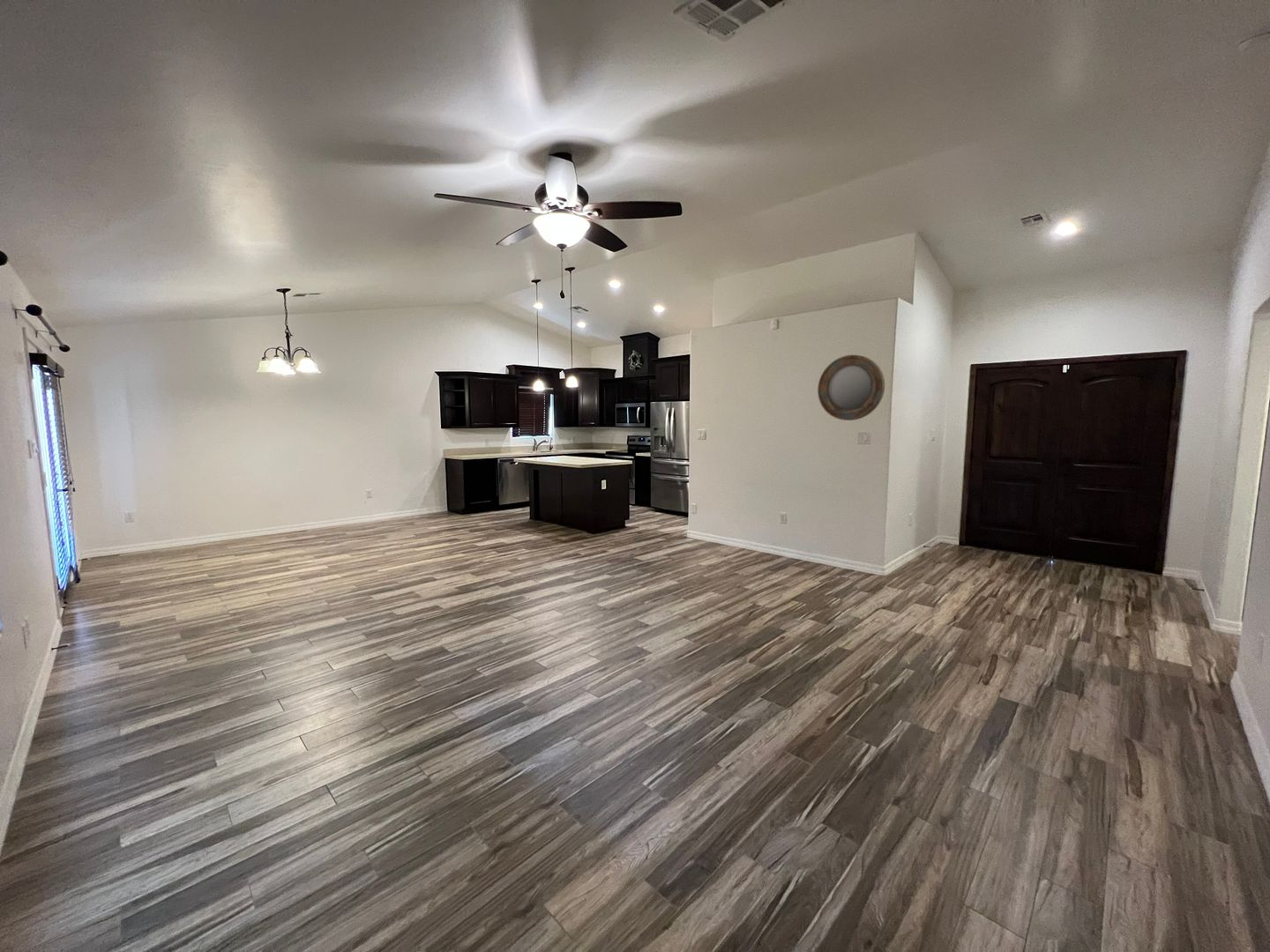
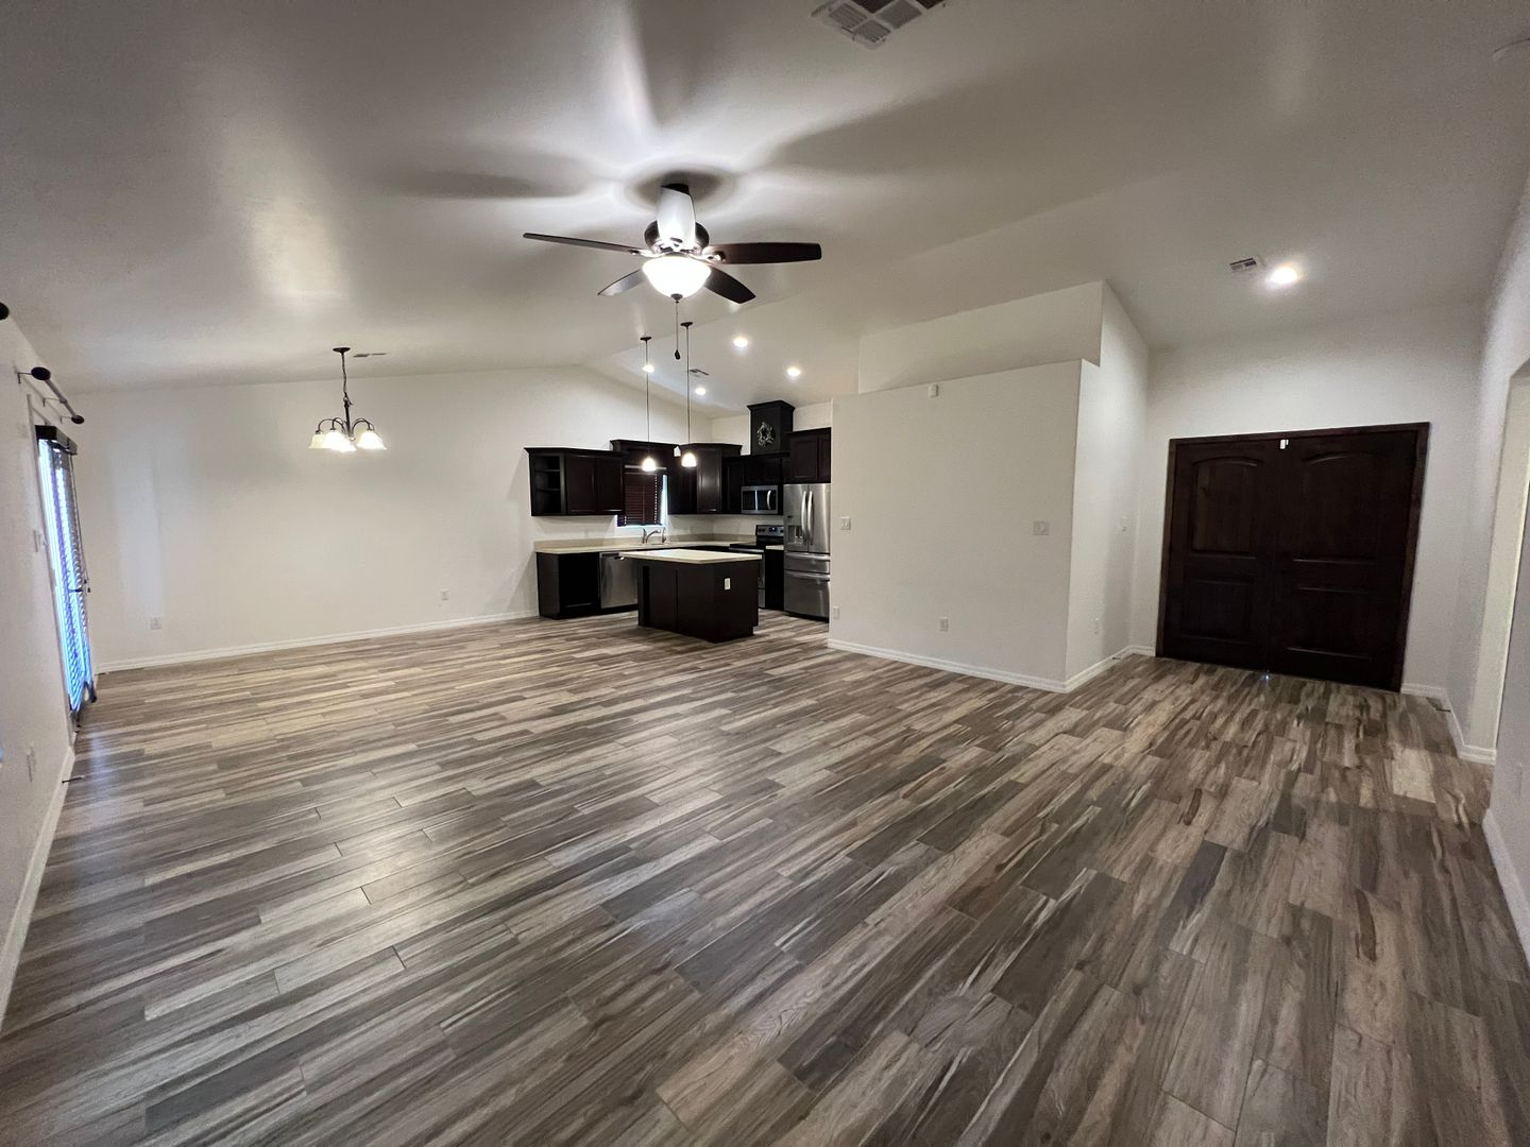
- home mirror [817,354,885,421]
